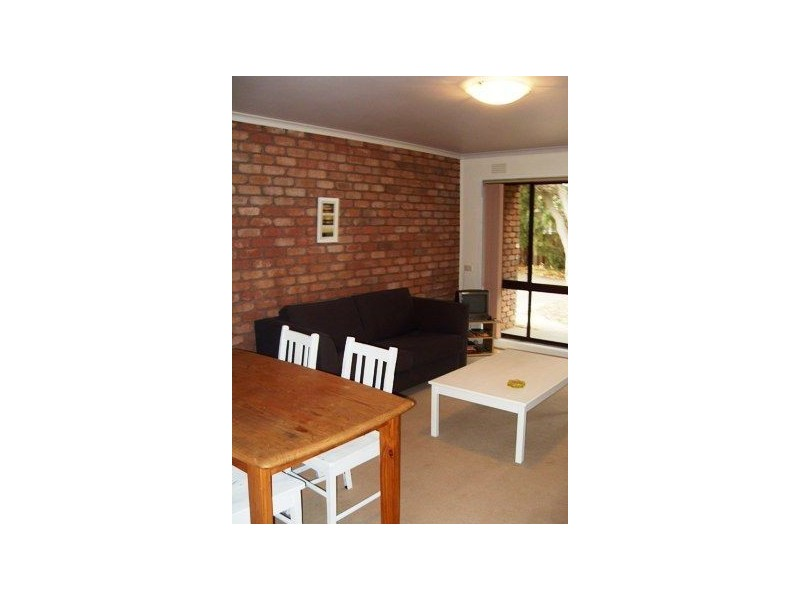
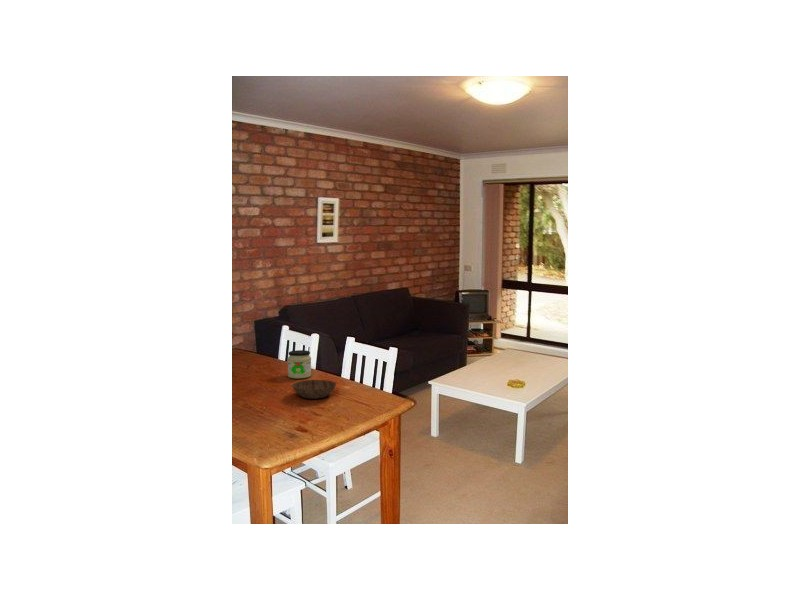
+ bowl [291,379,337,400]
+ jar [287,349,312,379]
